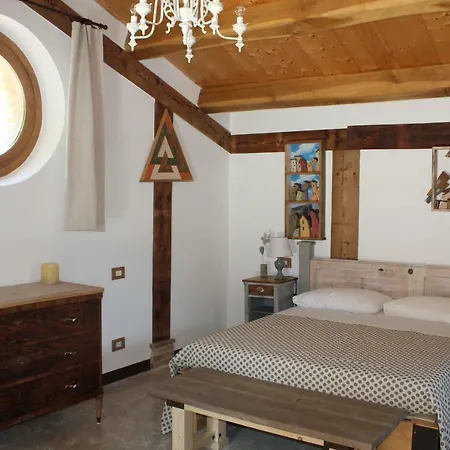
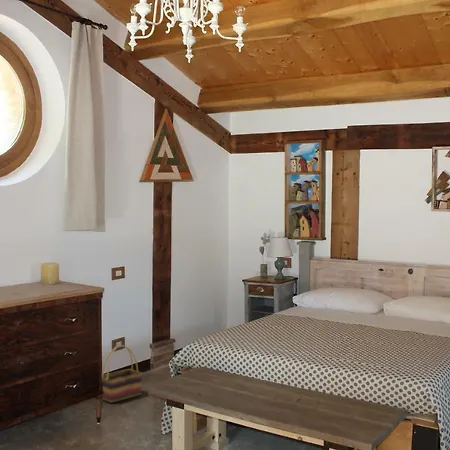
+ basket [101,344,143,404]
